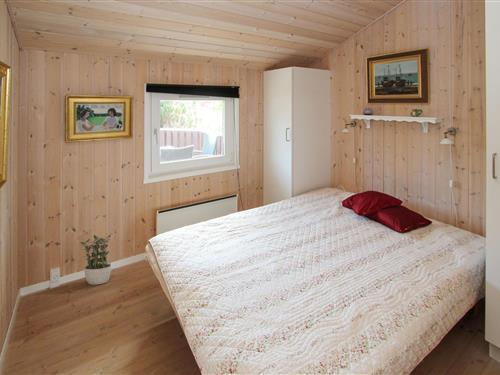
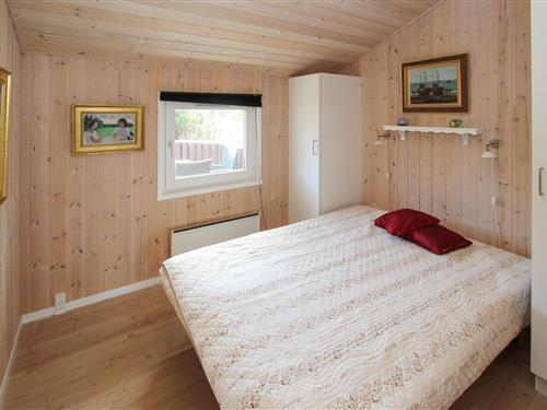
- potted plant [79,234,112,286]
